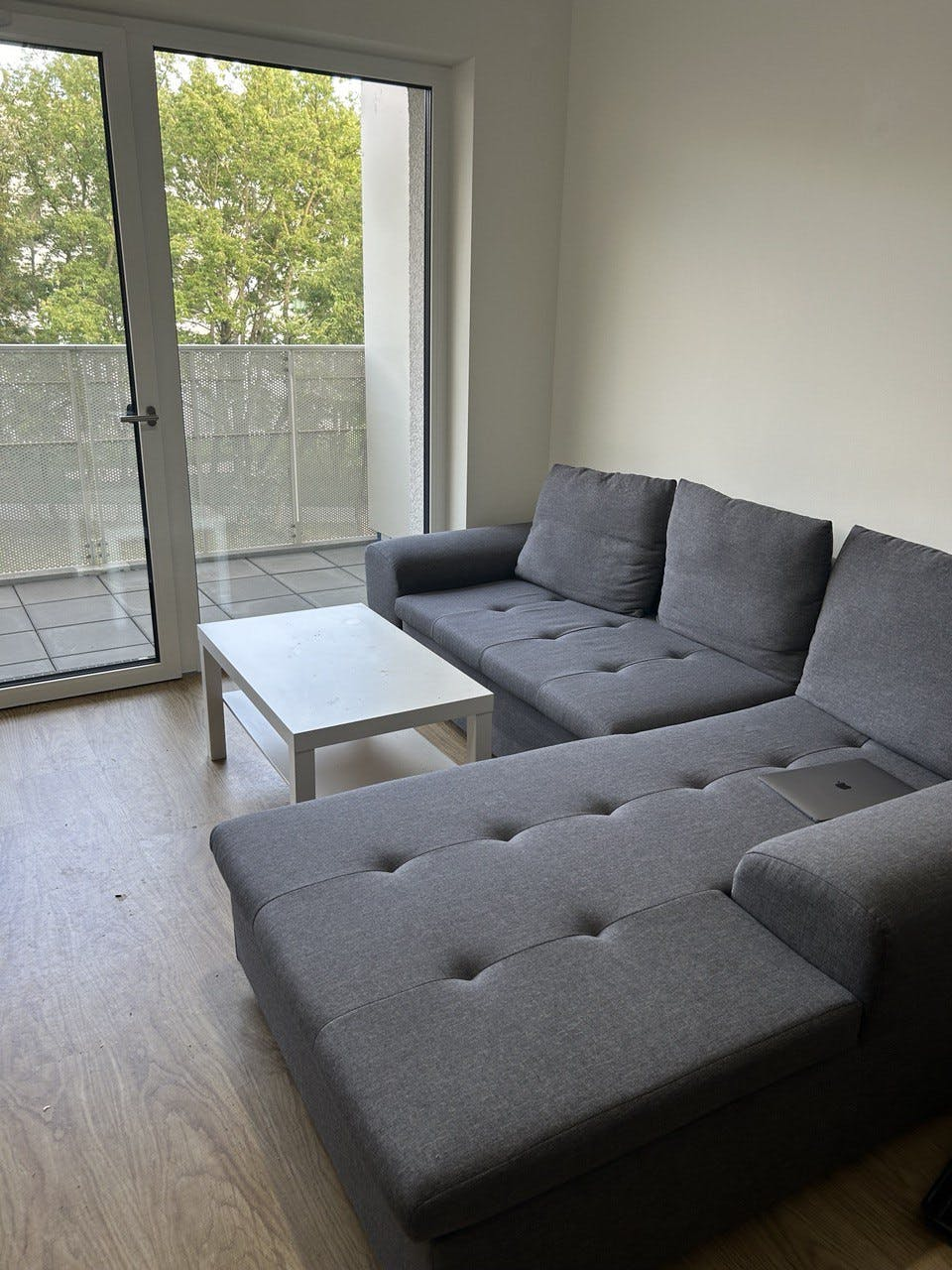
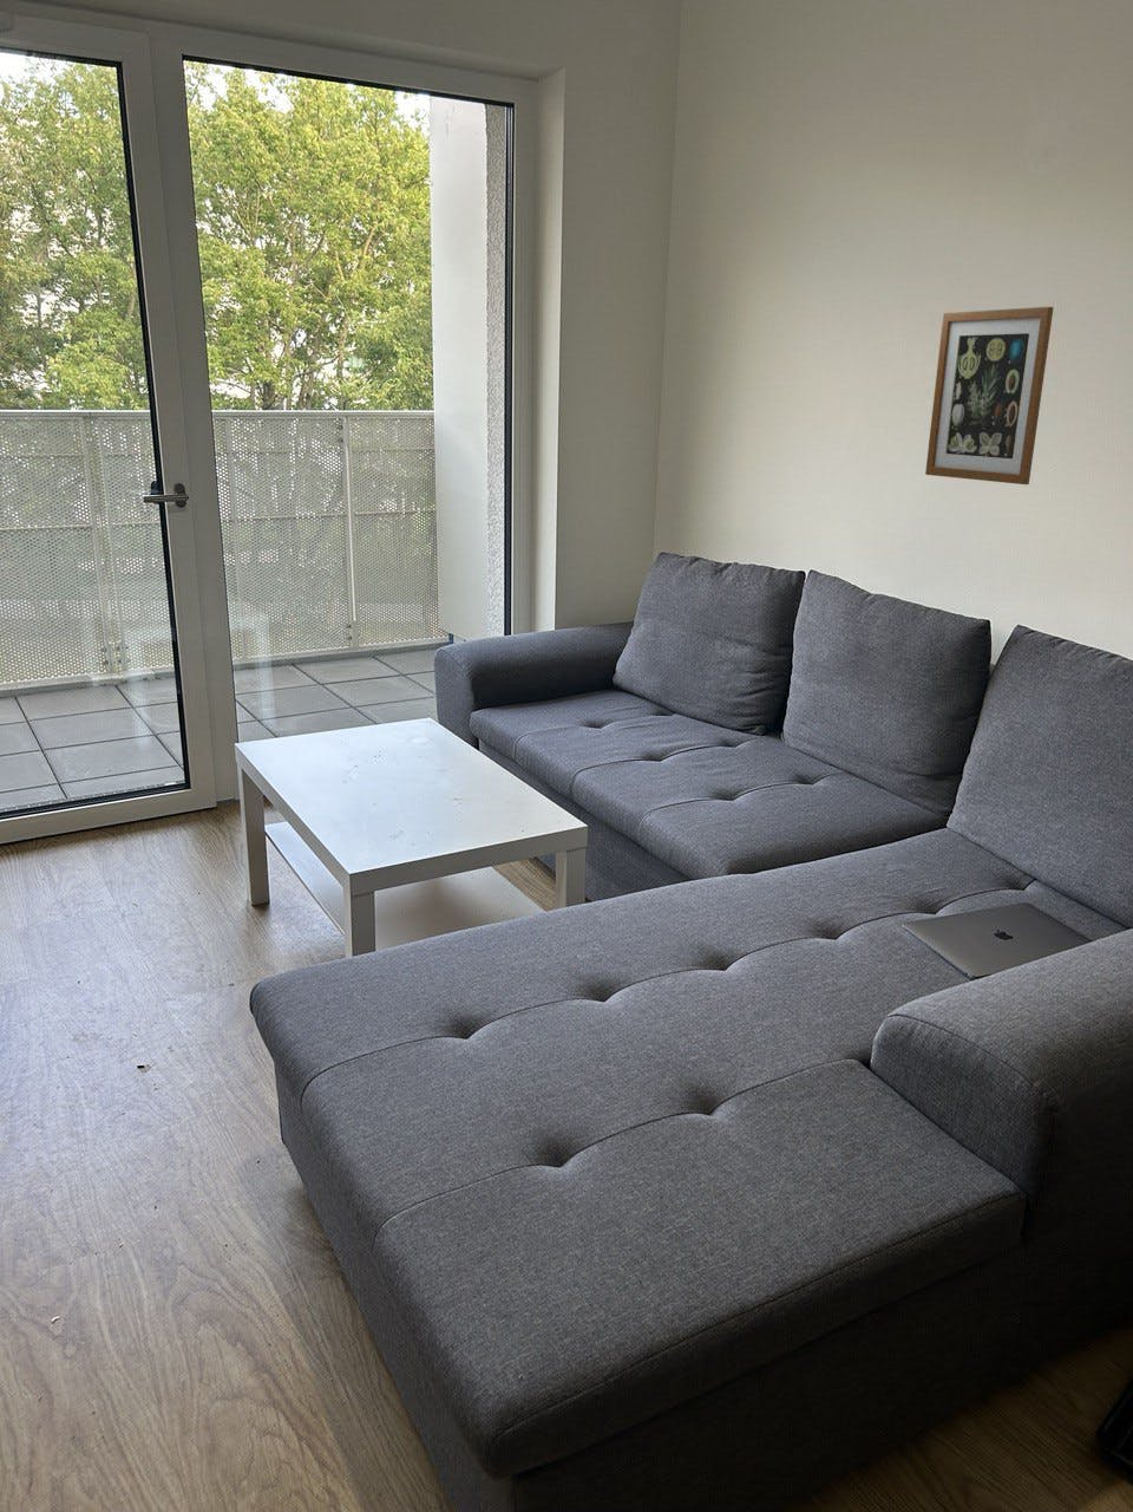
+ wall art [924,306,1056,486]
